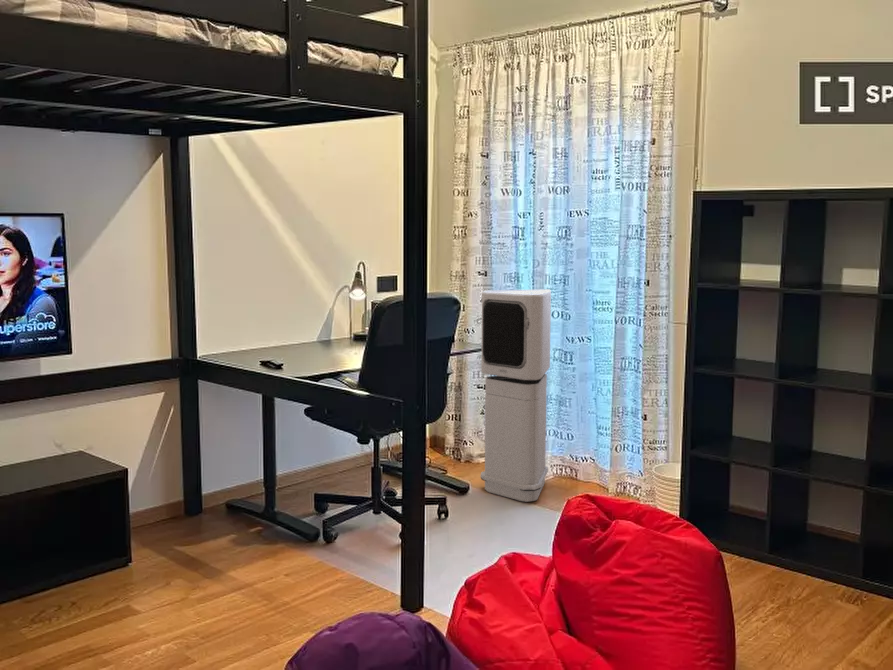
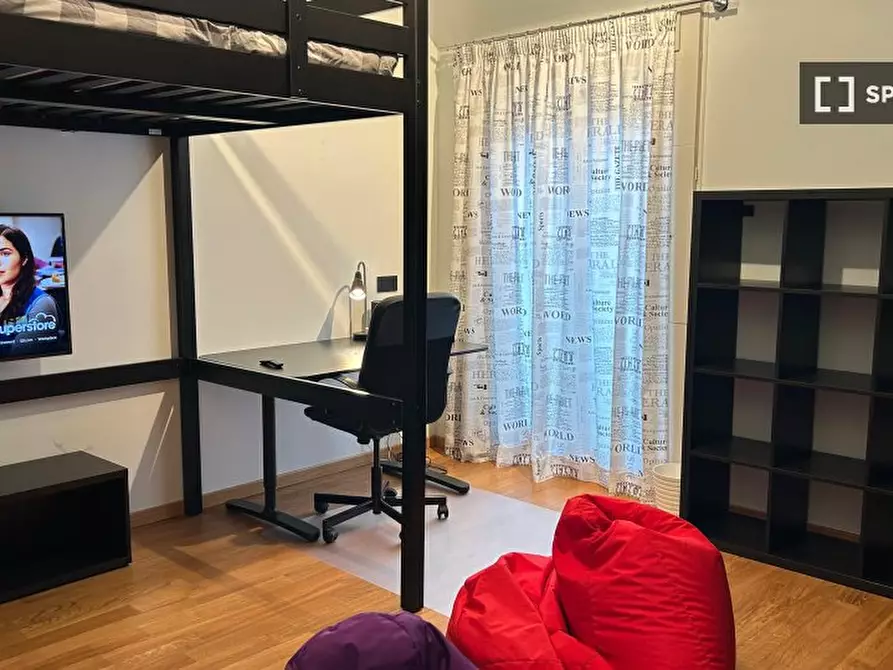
- air purifier [479,288,552,503]
